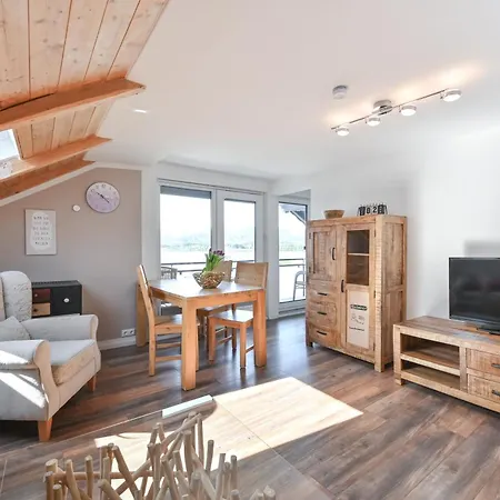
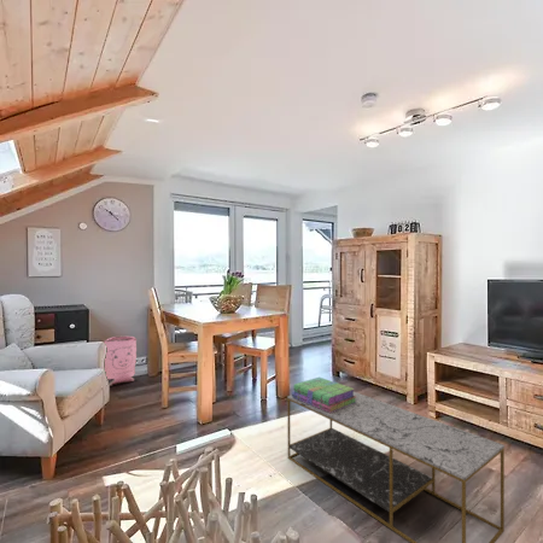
+ stack of books [291,376,356,413]
+ bag [104,335,138,386]
+ coffee table [286,391,506,543]
